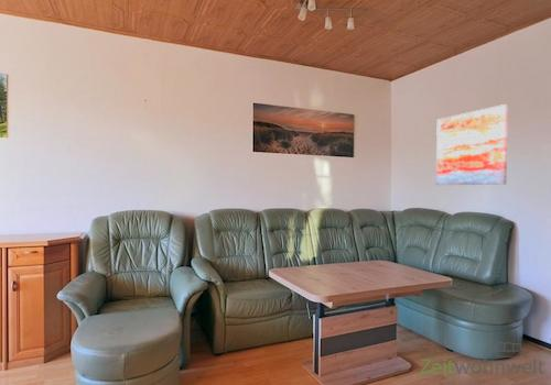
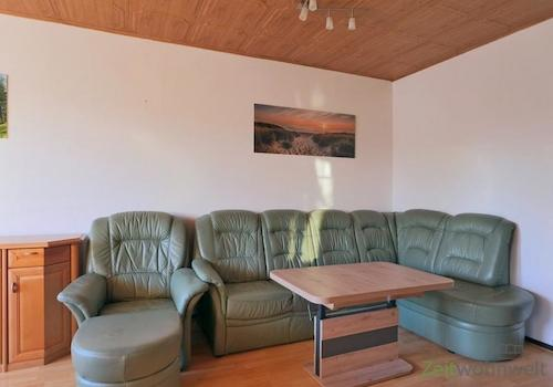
- wall art [435,103,509,186]
